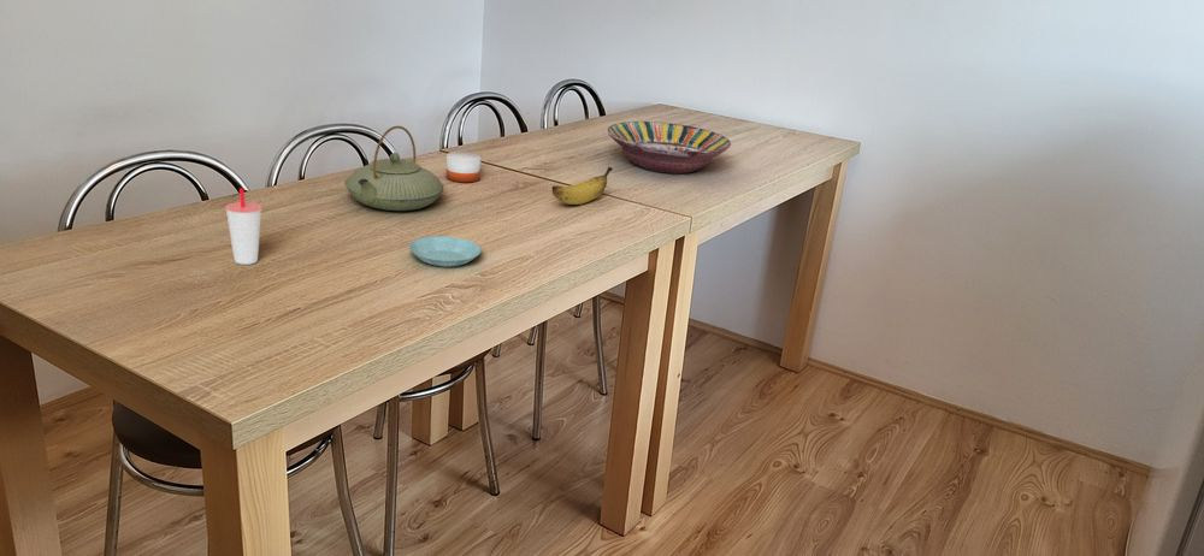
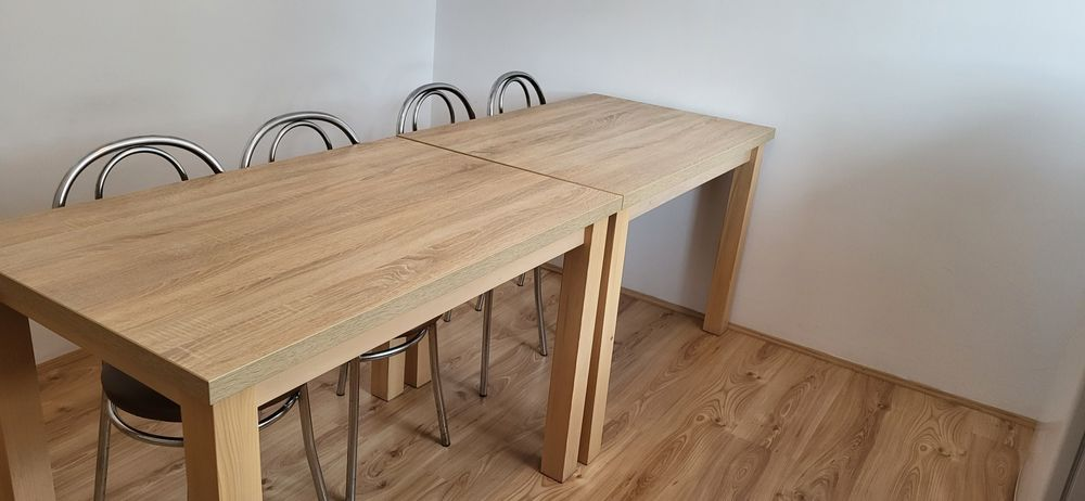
- candle [444,150,482,183]
- cup [224,187,264,266]
- teapot [343,125,445,212]
- saucer [408,235,482,268]
- banana [551,166,613,206]
- serving bowl [606,120,732,175]
